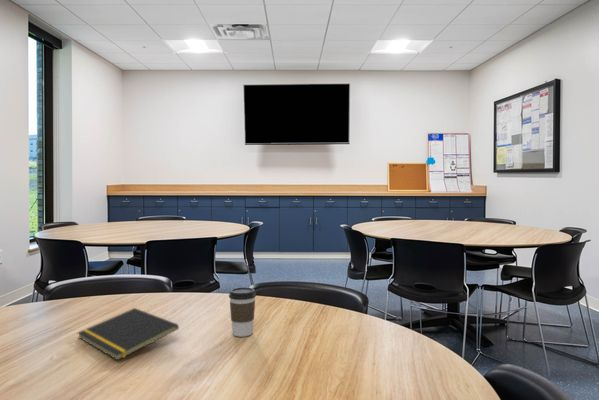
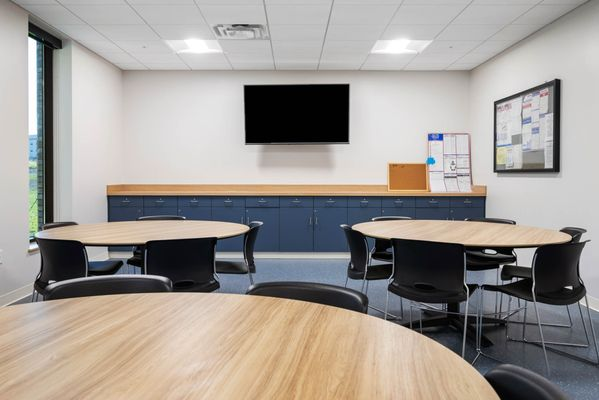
- coffee cup [228,286,257,338]
- notepad [77,307,180,361]
